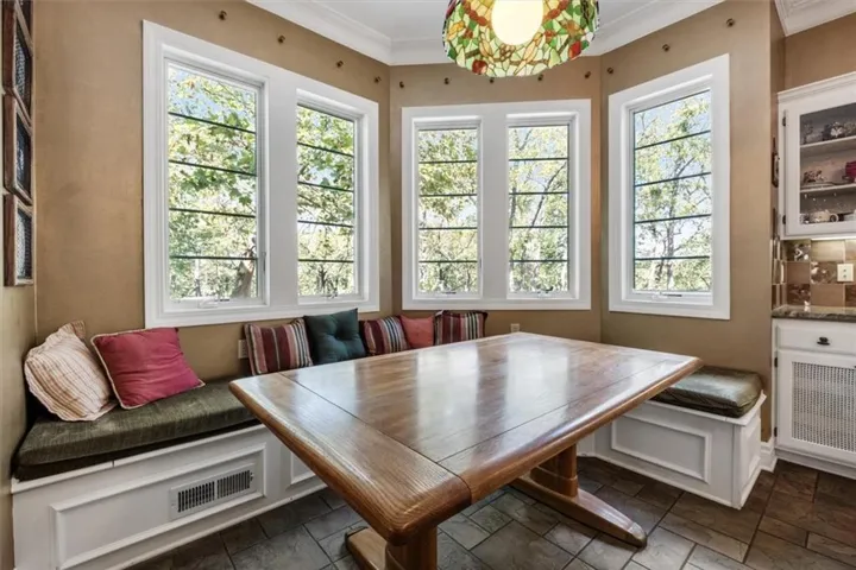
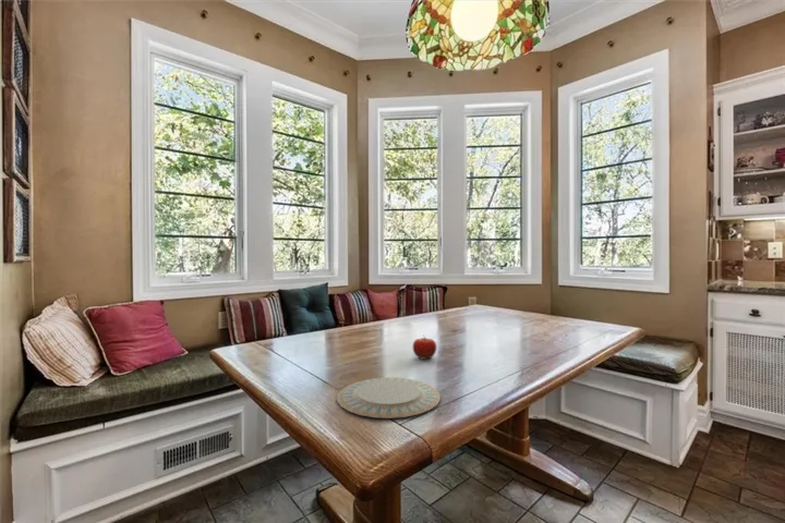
+ fruit [412,336,437,361]
+ chinaware [336,377,442,419]
